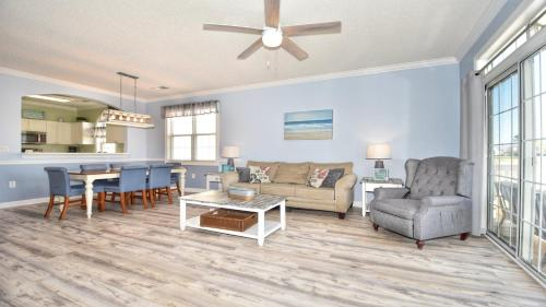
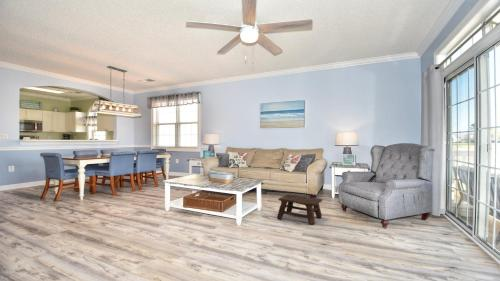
+ stool [276,193,323,225]
